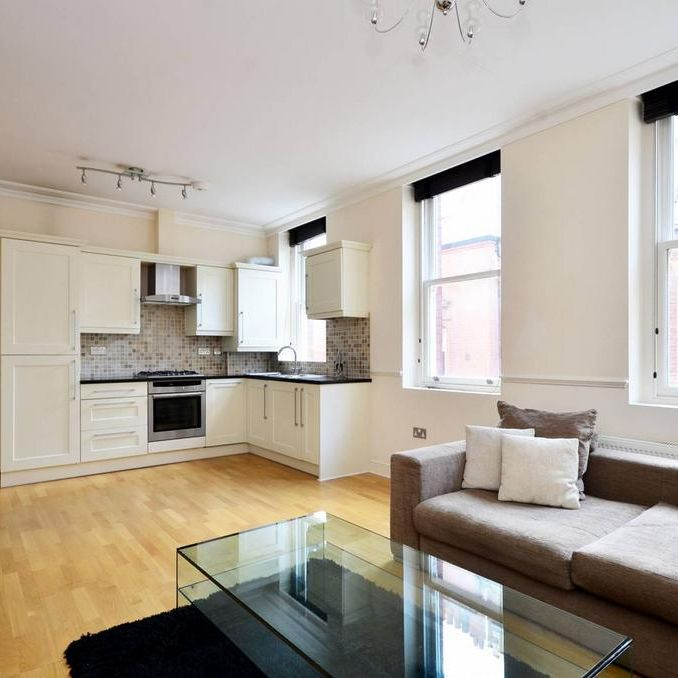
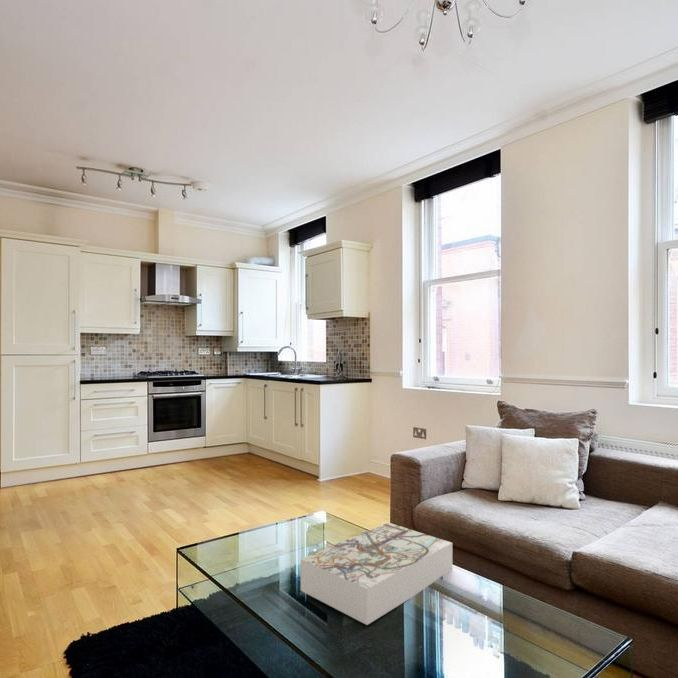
+ board game [300,521,453,626]
